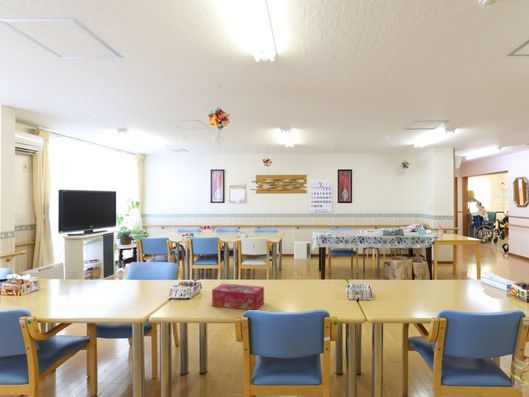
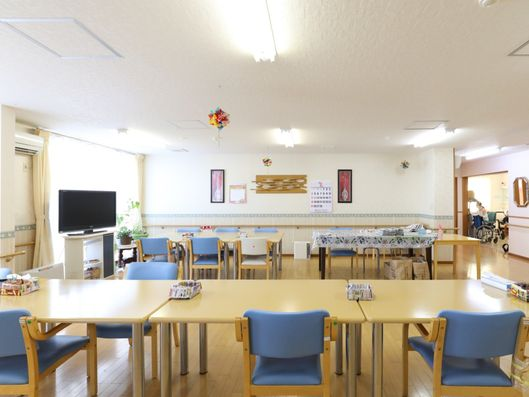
- tissue box [211,283,265,311]
